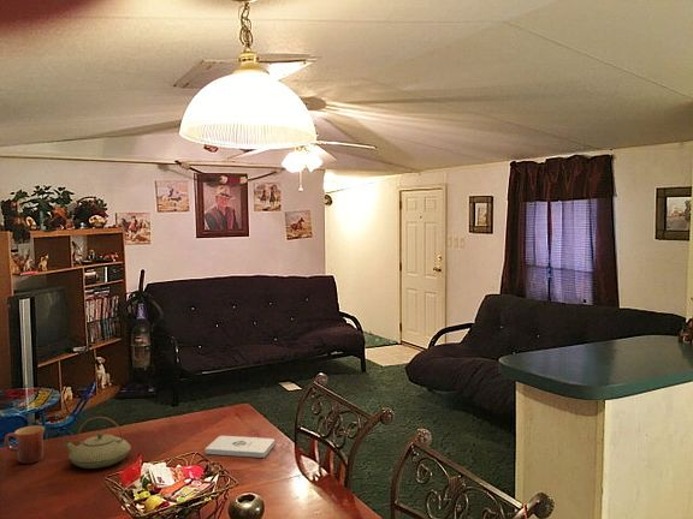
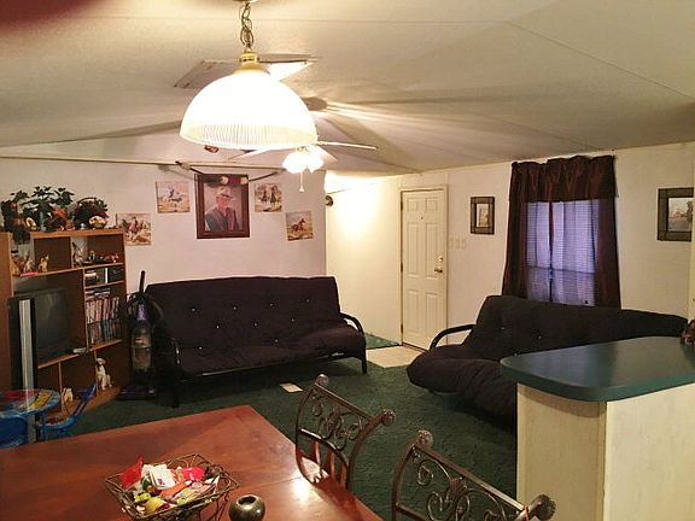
- teapot [61,416,132,470]
- mug [4,424,46,465]
- notepad [203,435,276,459]
